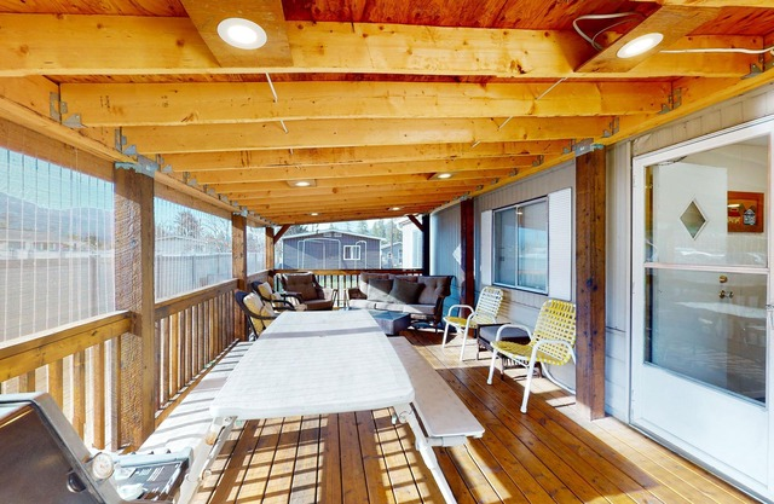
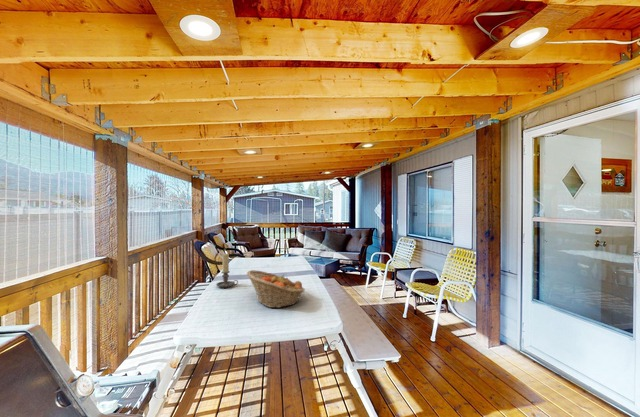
+ fruit basket [246,269,306,309]
+ candle holder [215,253,239,289]
